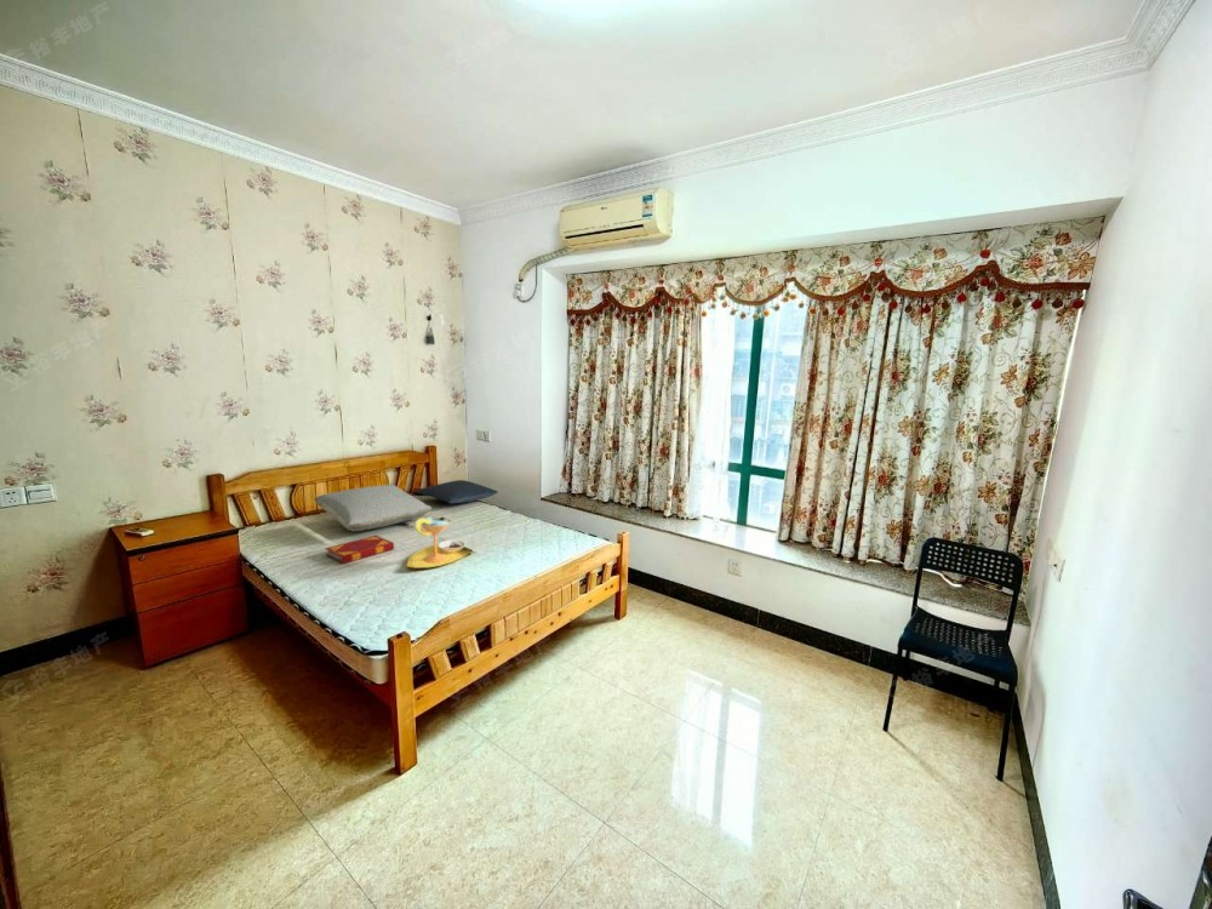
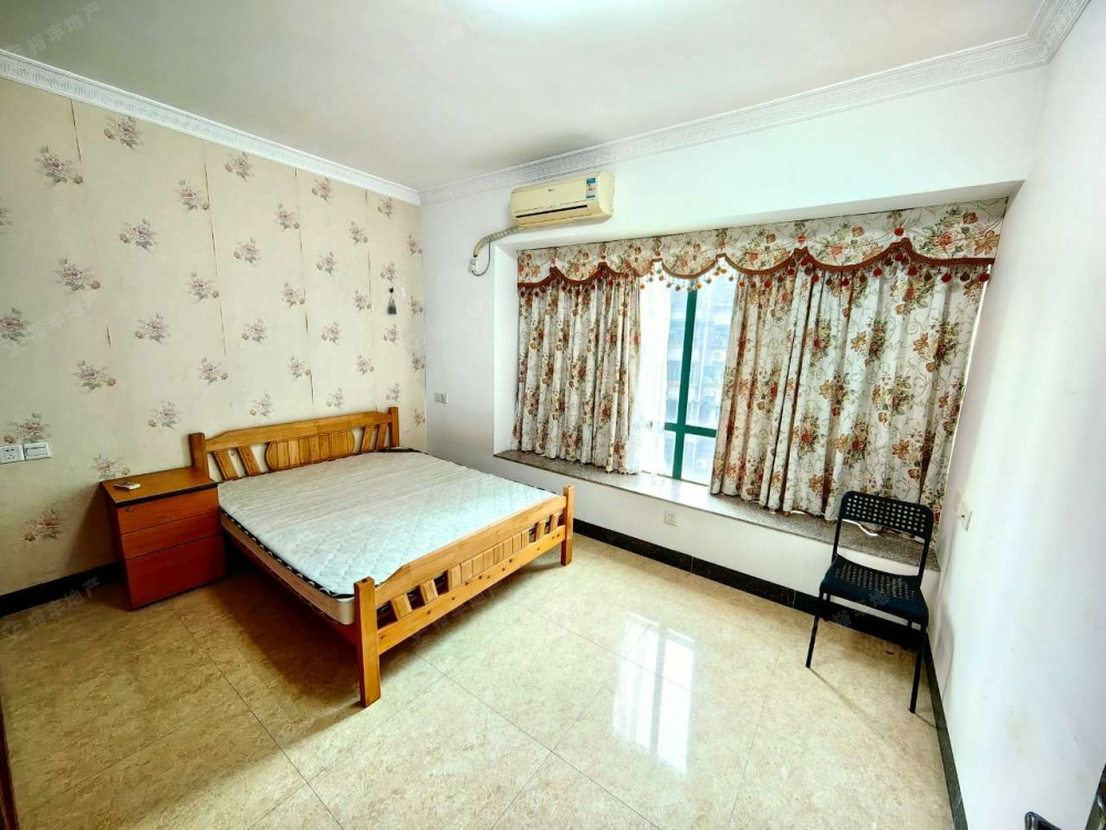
- hardback book [324,534,395,565]
- pillow [415,479,499,504]
- pillow [313,482,433,532]
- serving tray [405,516,473,570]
